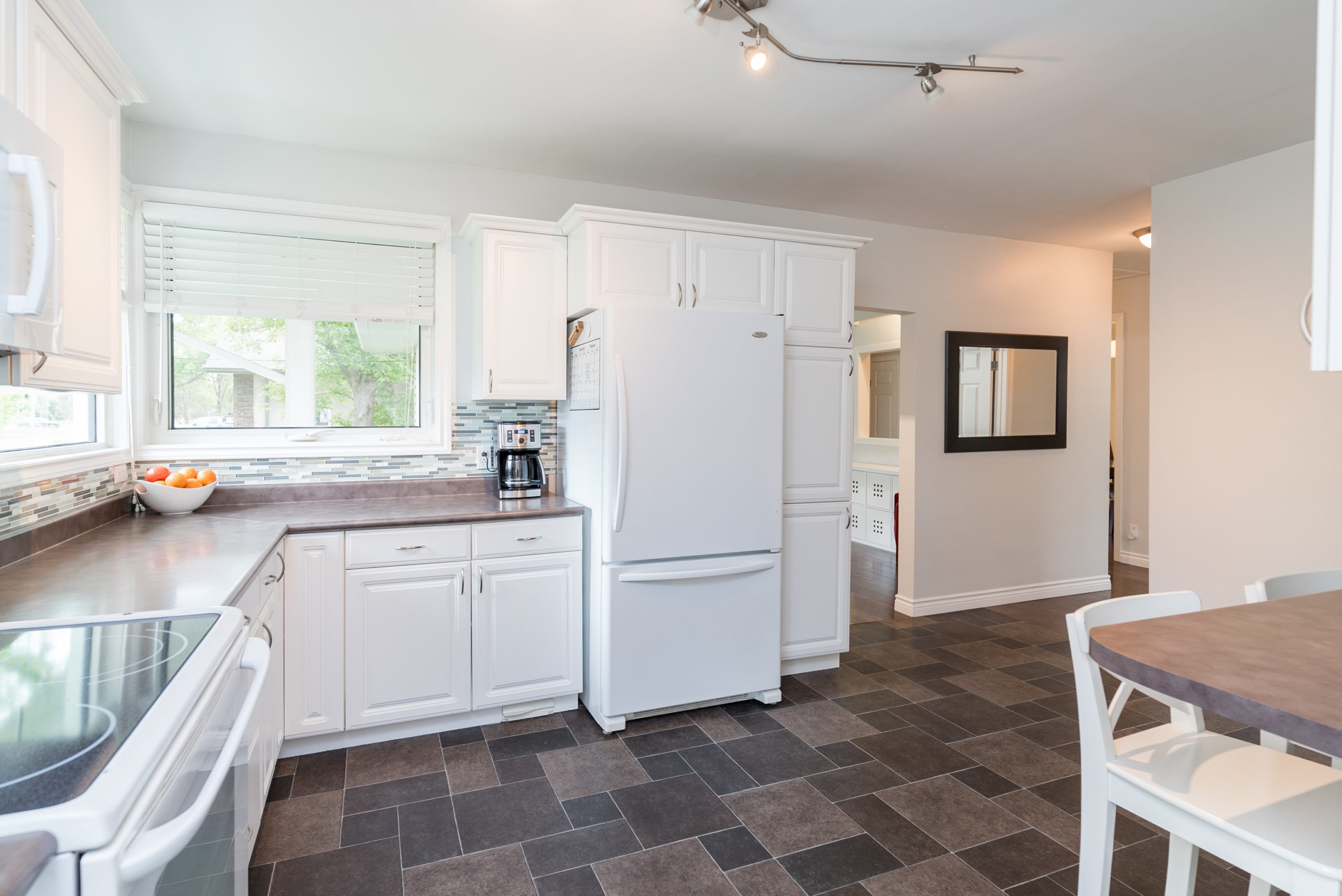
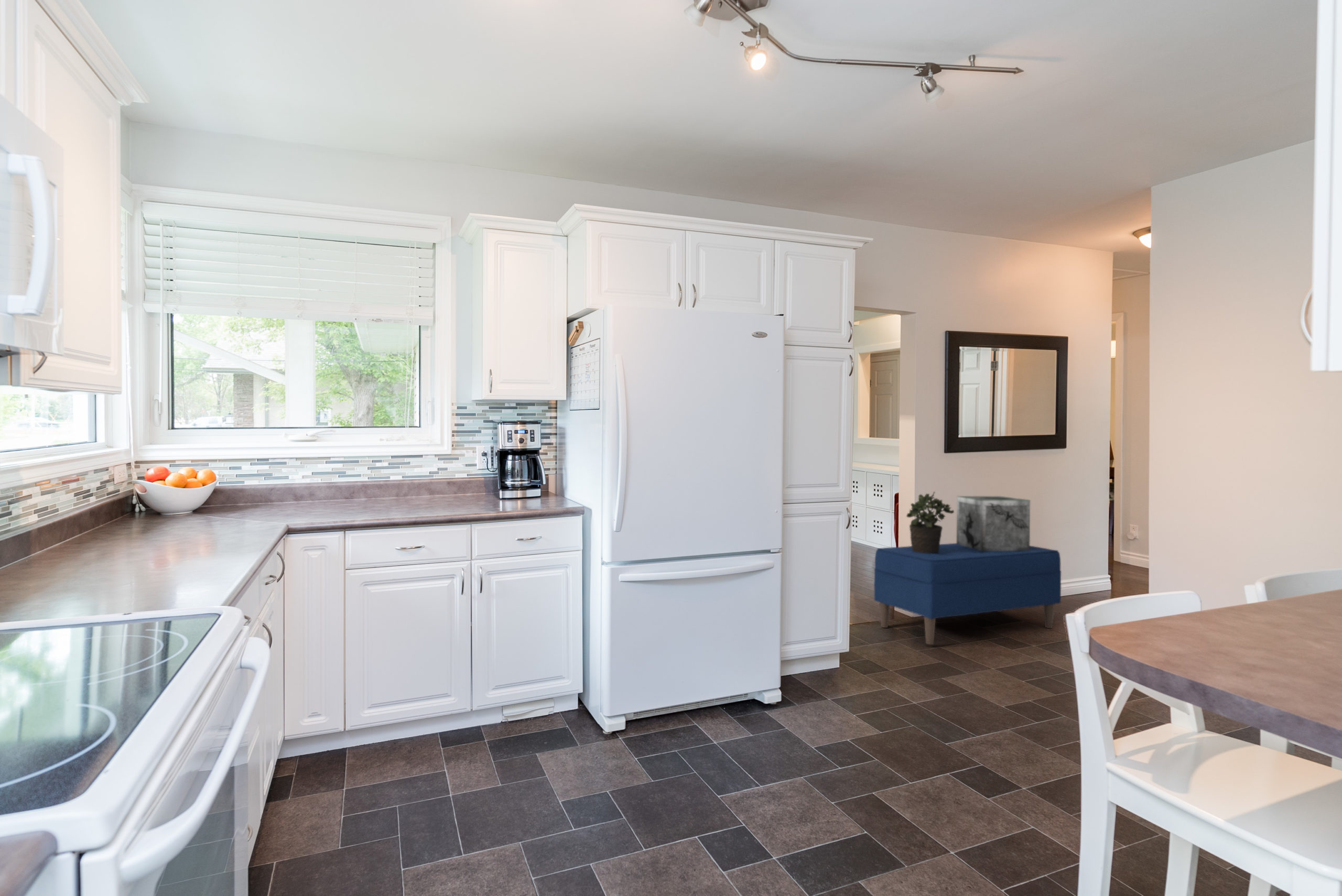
+ bench [873,543,1062,645]
+ potted plant [906,491,955,553]
+ decorative box [956,496,1031,551]
